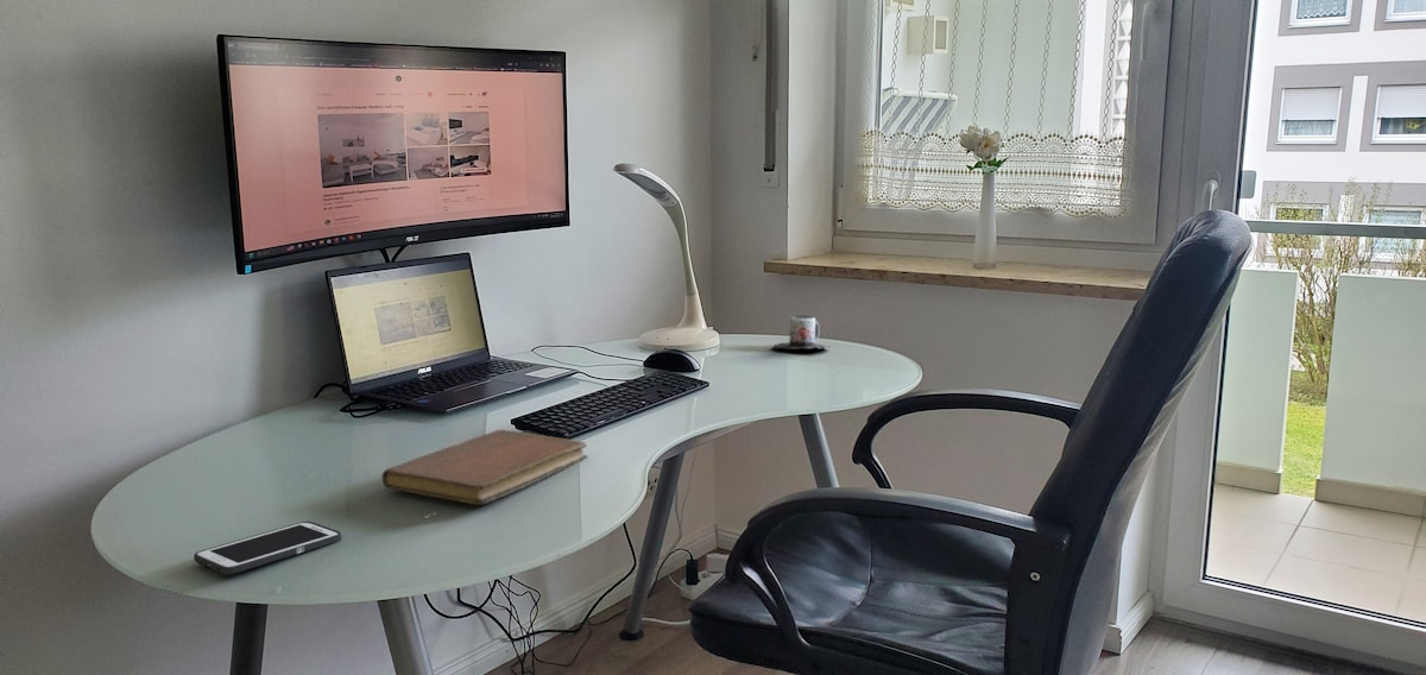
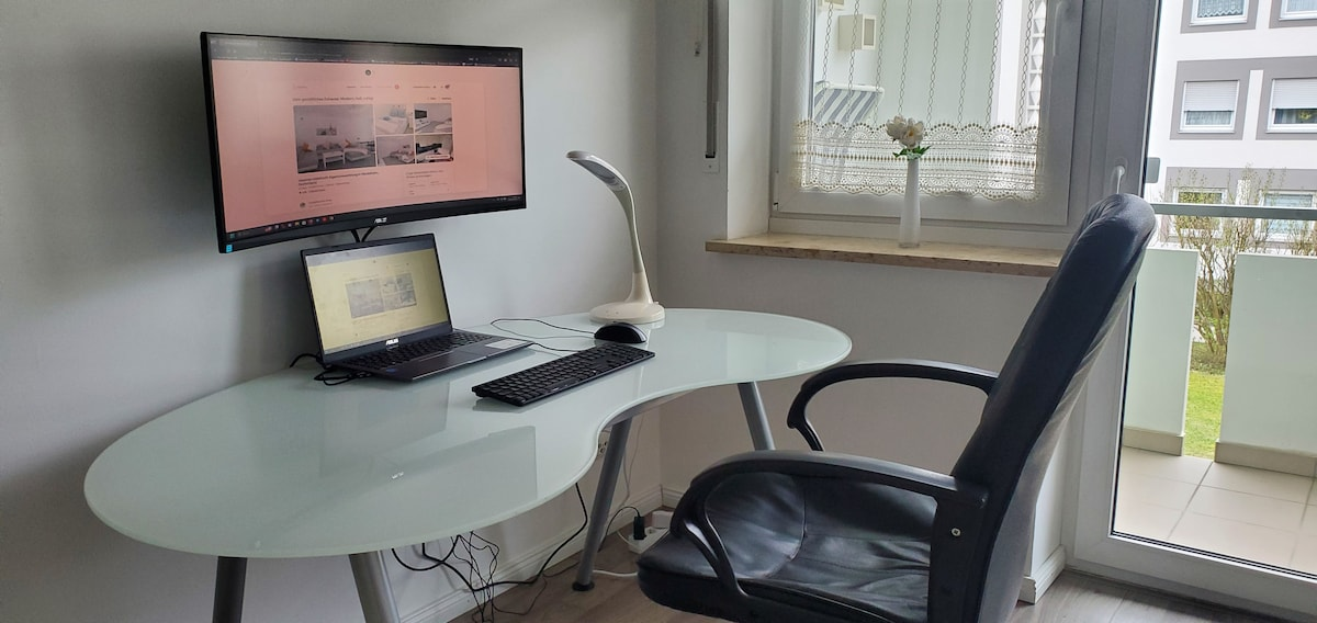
- cell phone [193,521,342,575]
- notebook [381,429,589,506]
- mug [772,315,829,351]
